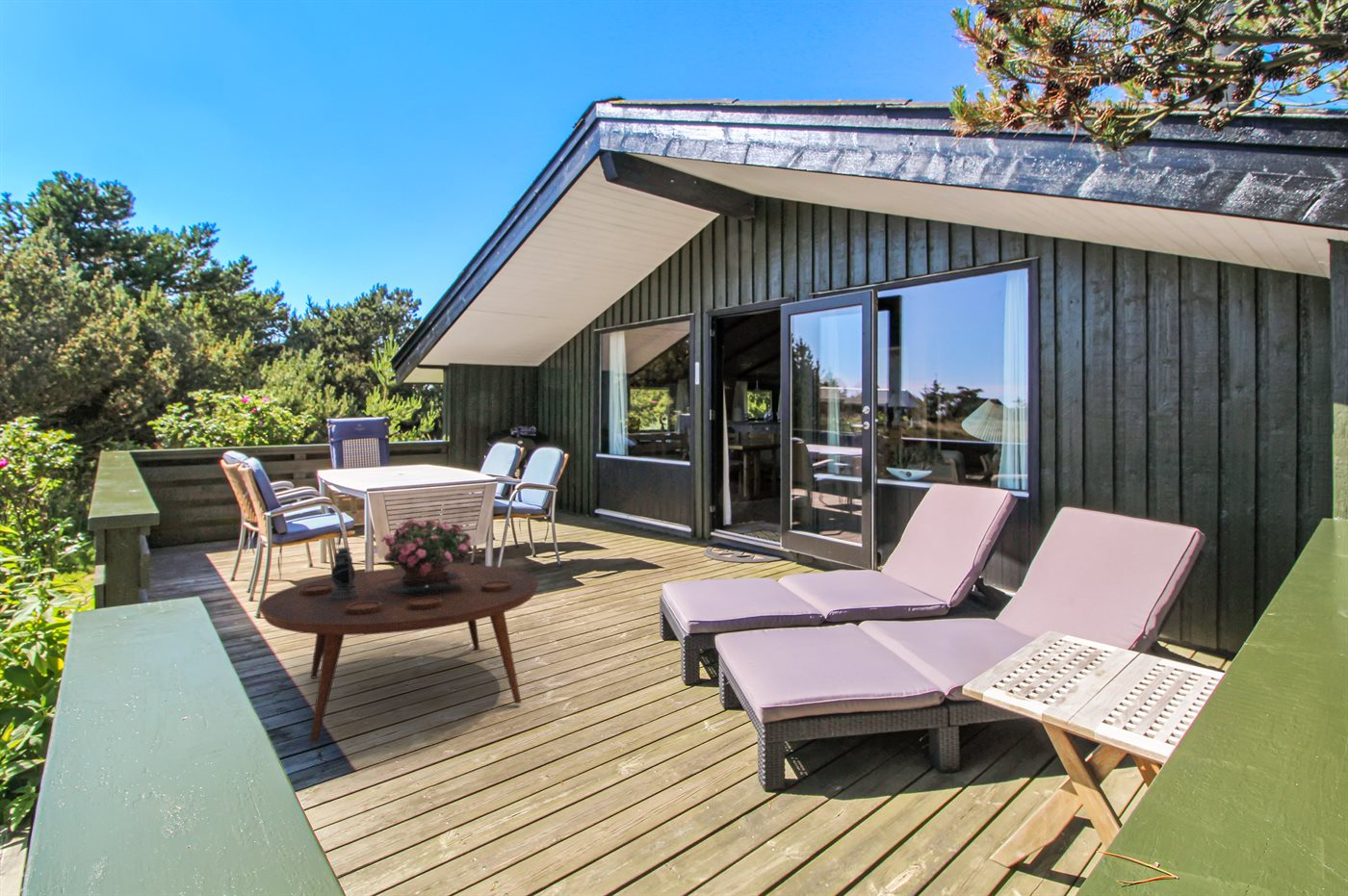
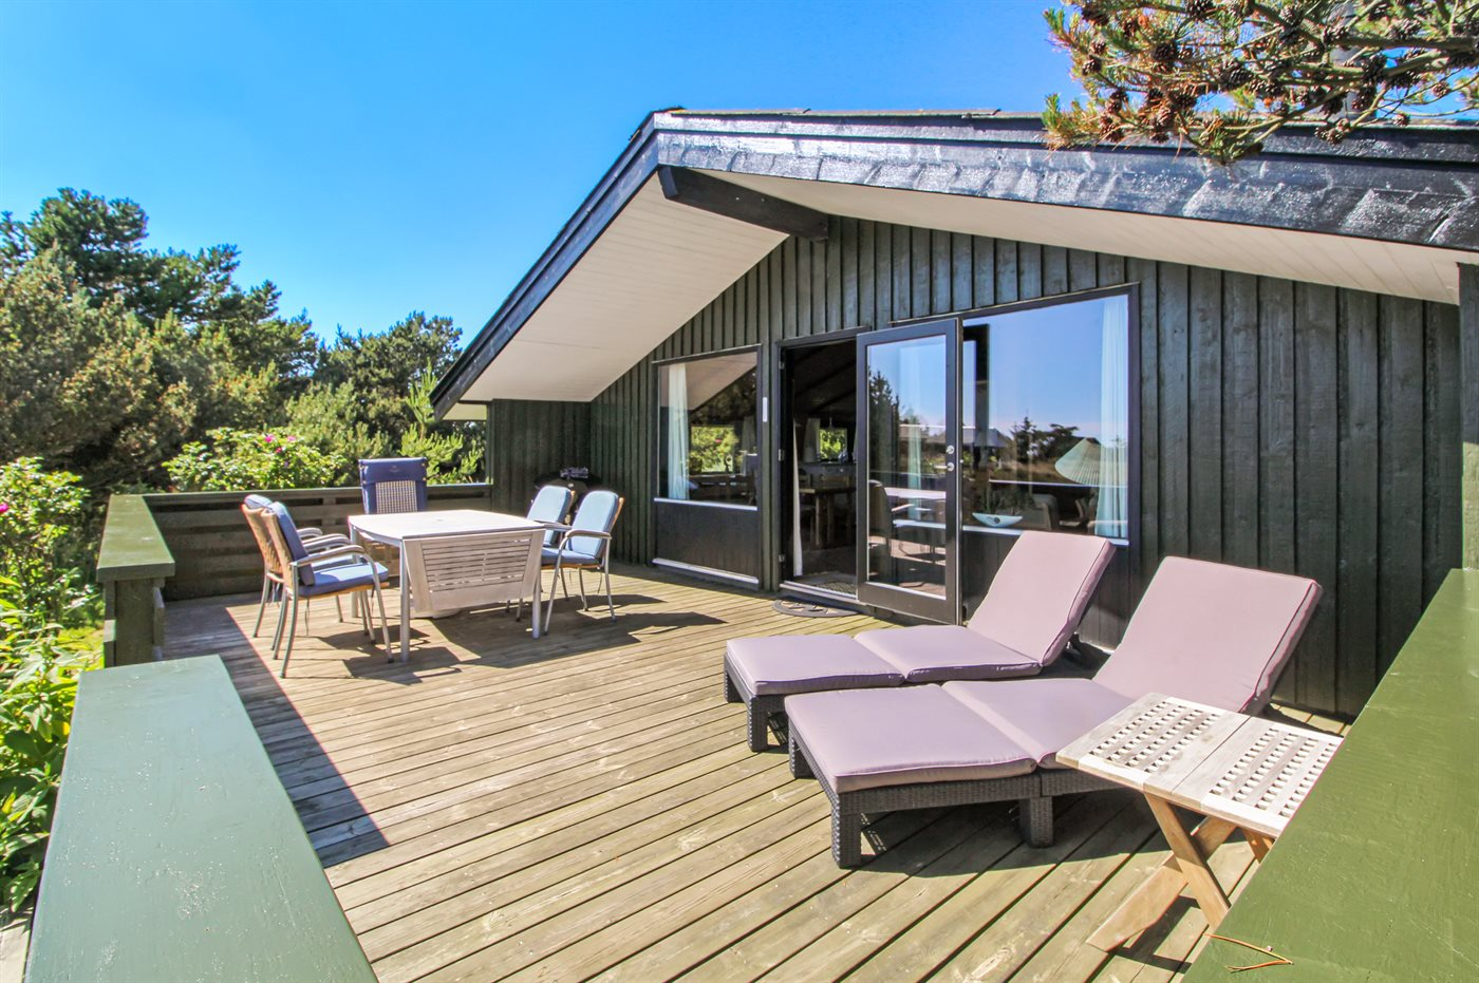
- coffee table [258,564,540,744]
- lantern [329,524,358,601]
- potted flower [380,518,474,588]
